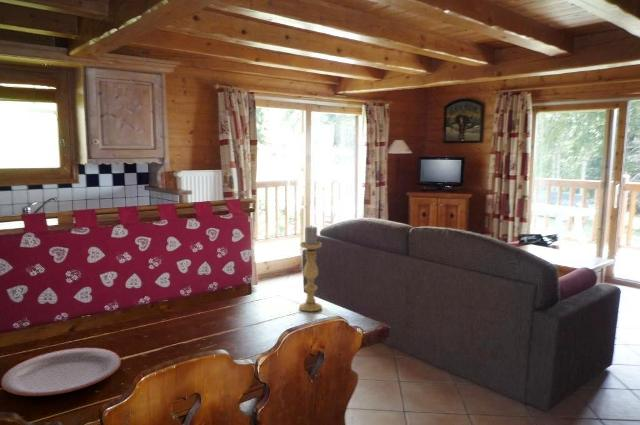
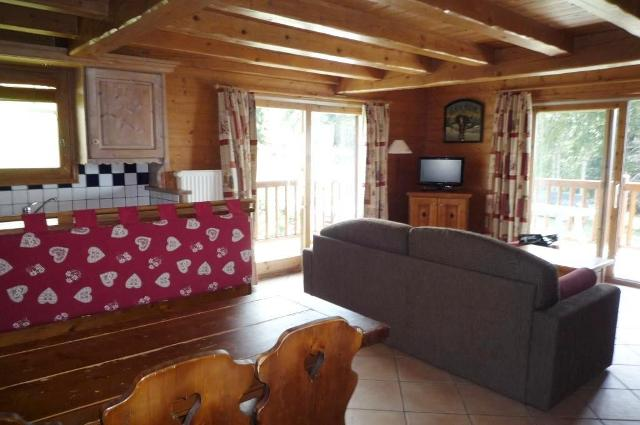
- candle holder [298,226,323,312]
- plate [0,347,122,397]
